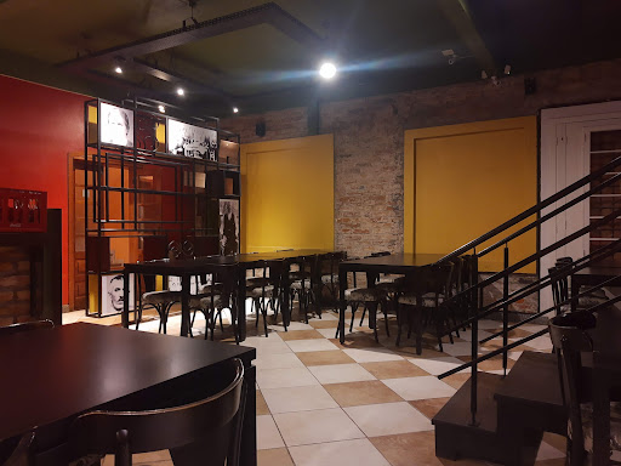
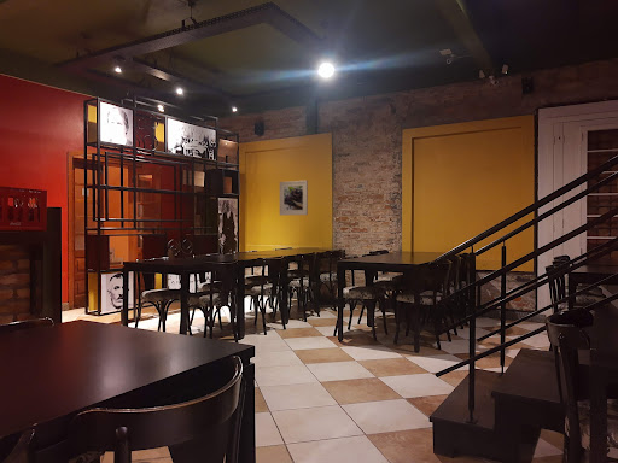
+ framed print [279,180,309,216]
